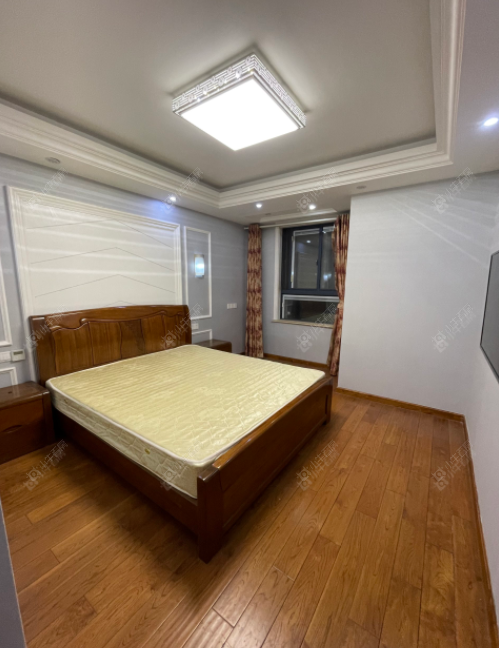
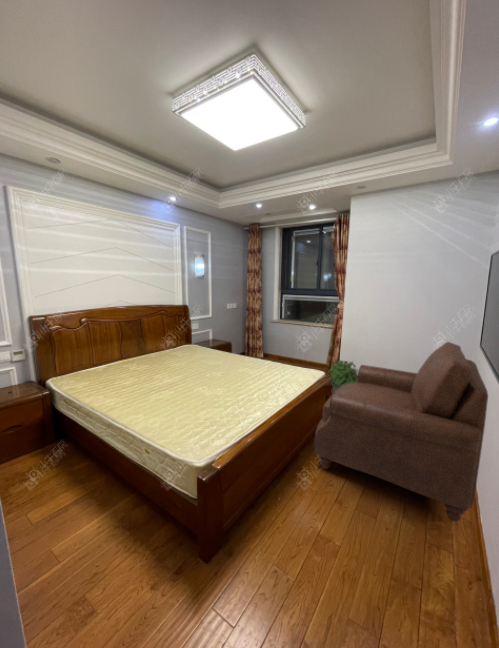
+ potted plant [327,359,359,394]
+ chair [313,341,489,523]
